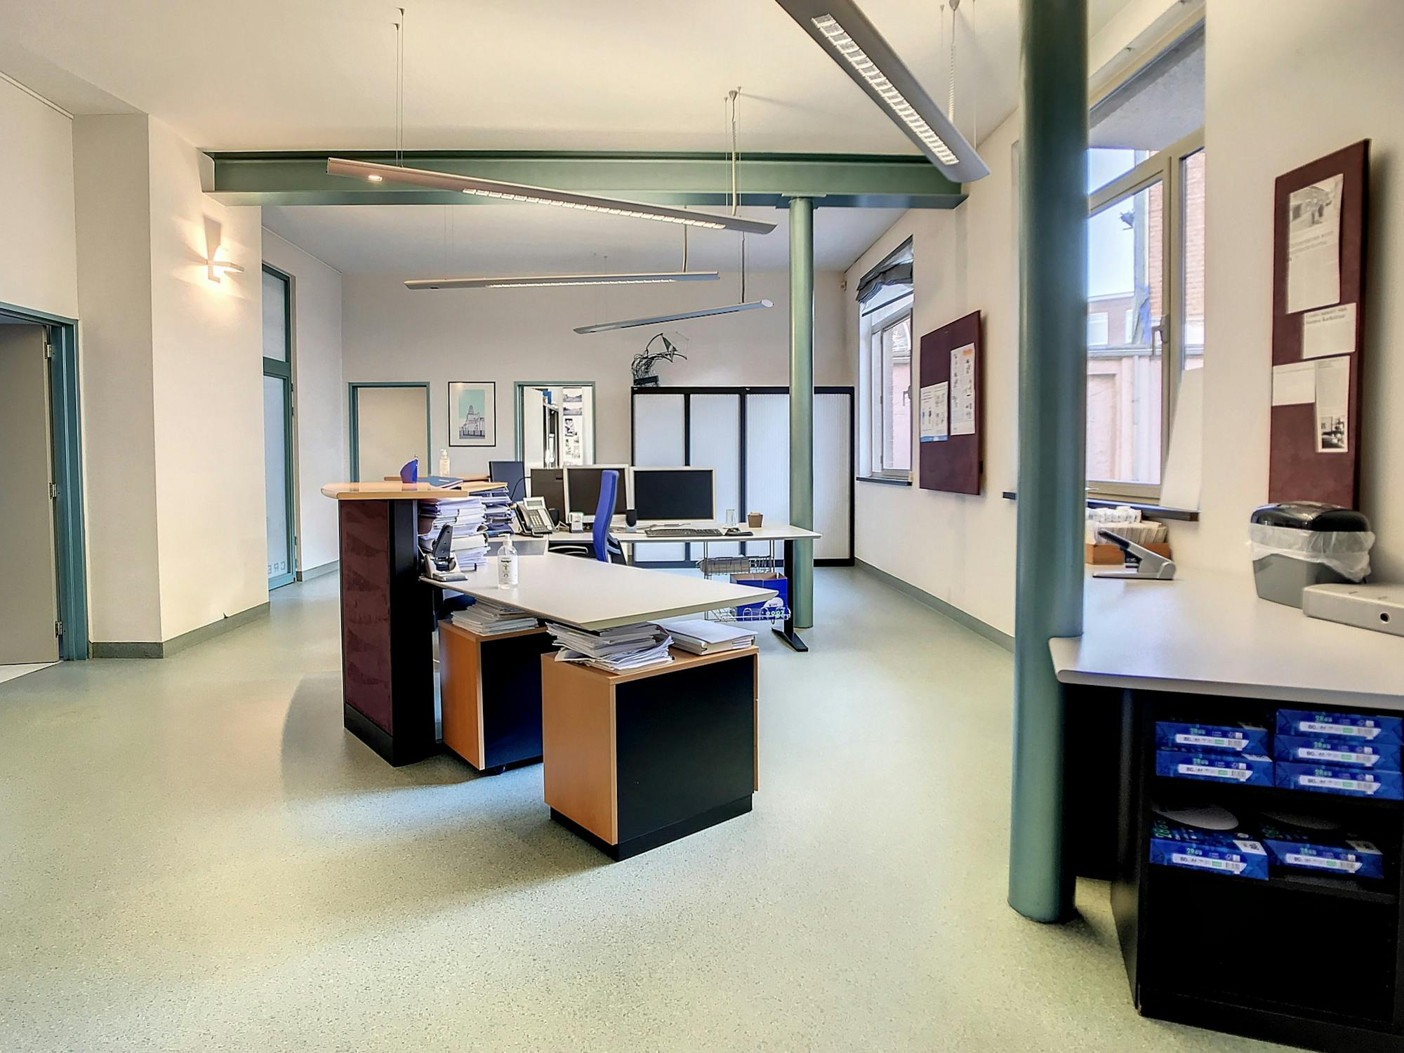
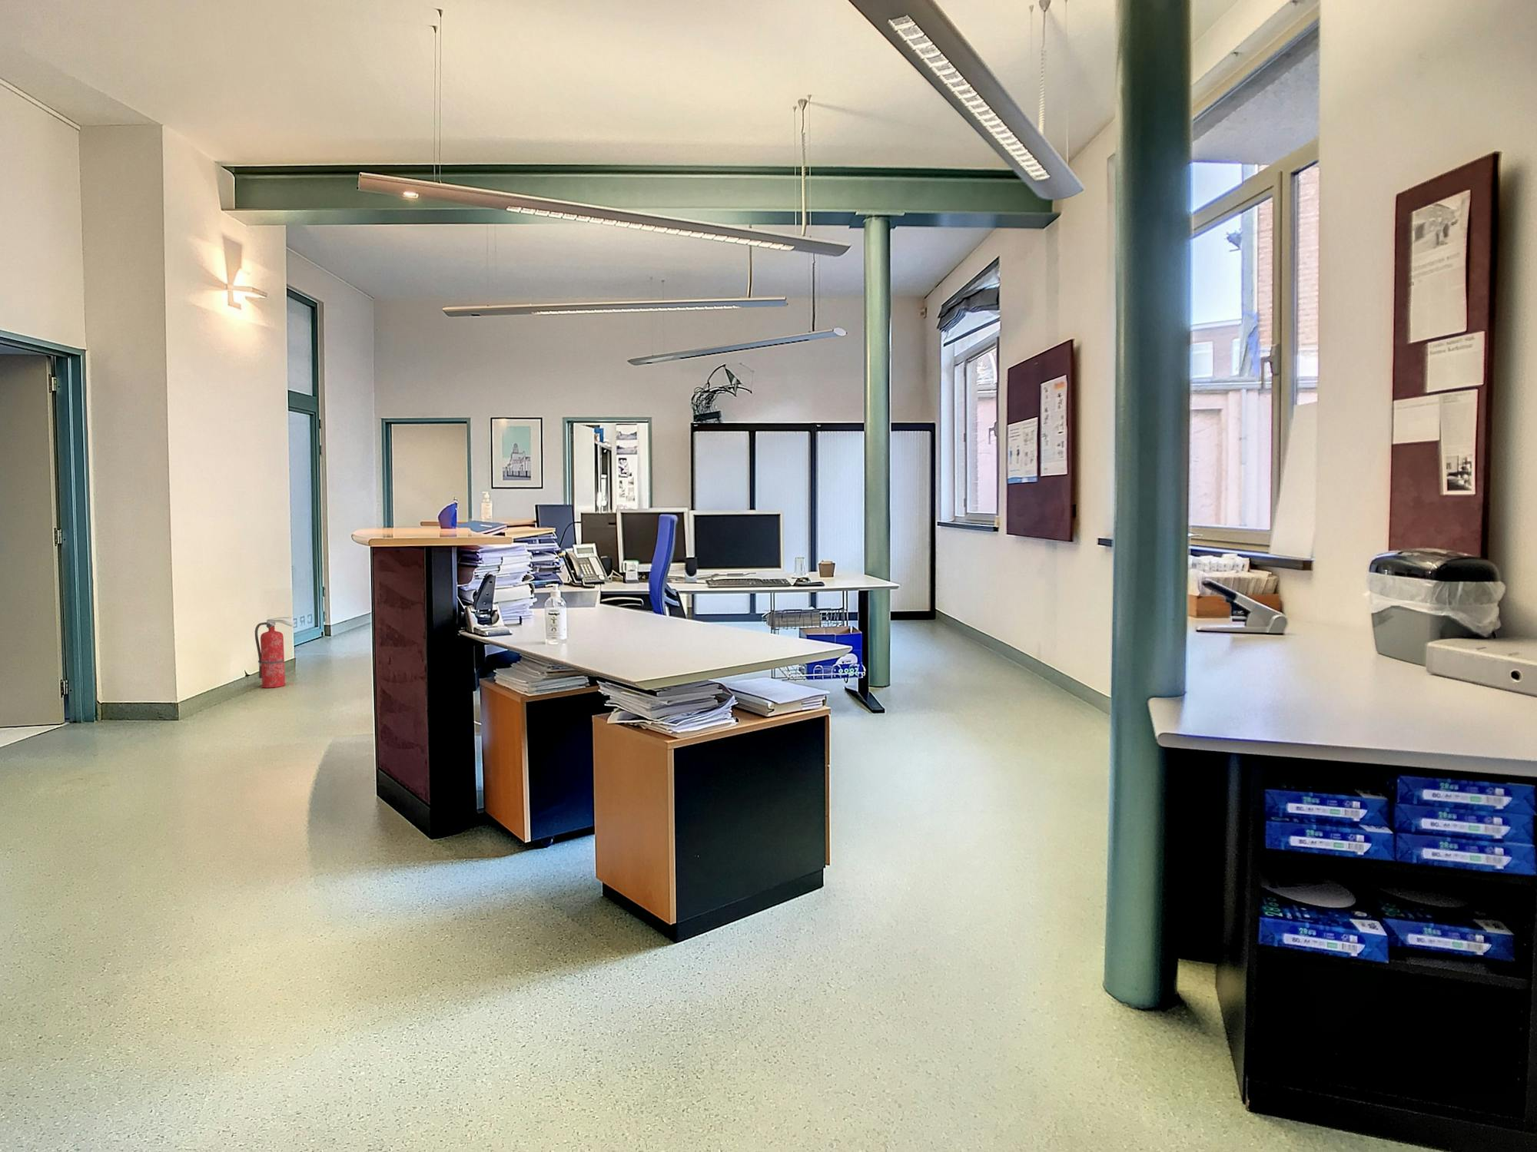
+ fire extinguisher [254,616,295,689]
